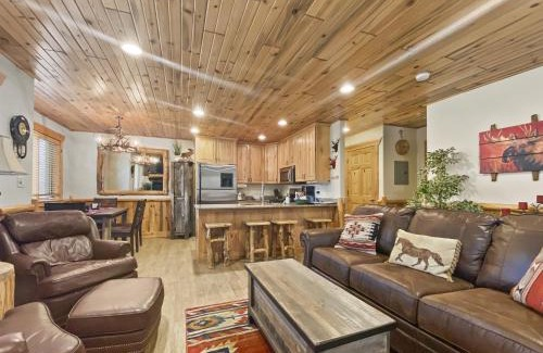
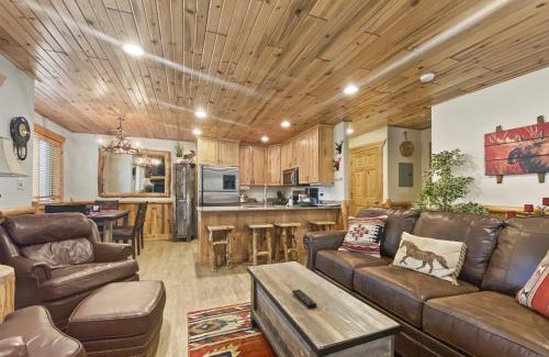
+ remote control [291,289,317,310]
